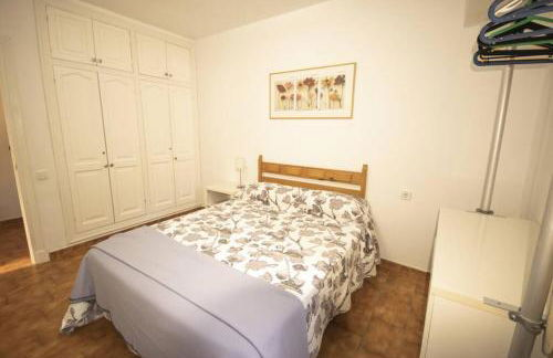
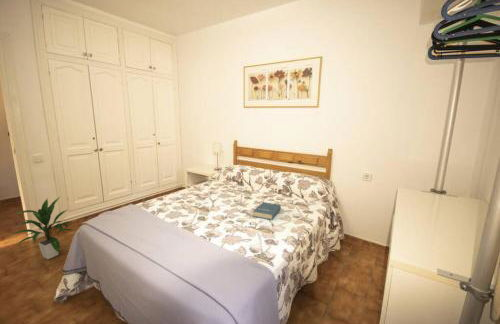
+ hardback book [252,201,282,221]
+ indoor plant [10,196,75,260]
